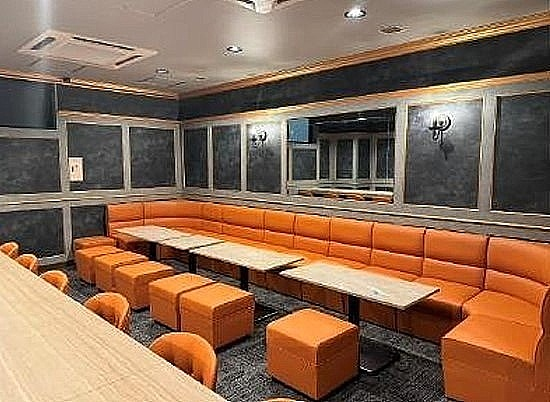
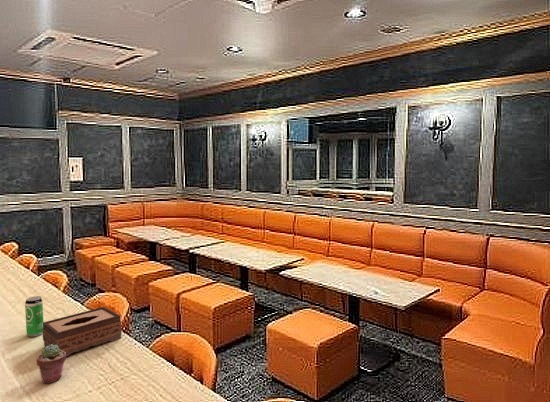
+ potted succulent [36,344,67,384]
+ beverage can [24,295,44,338]
+ tissue box [42,306,123,357]
